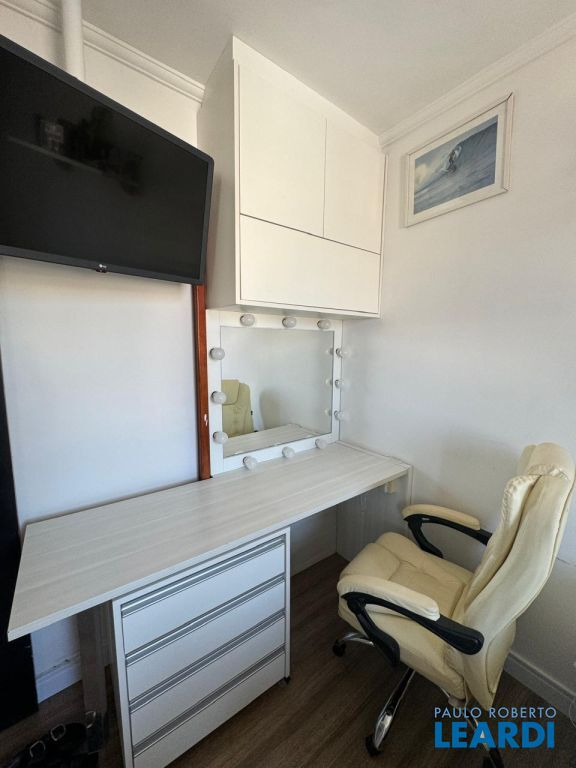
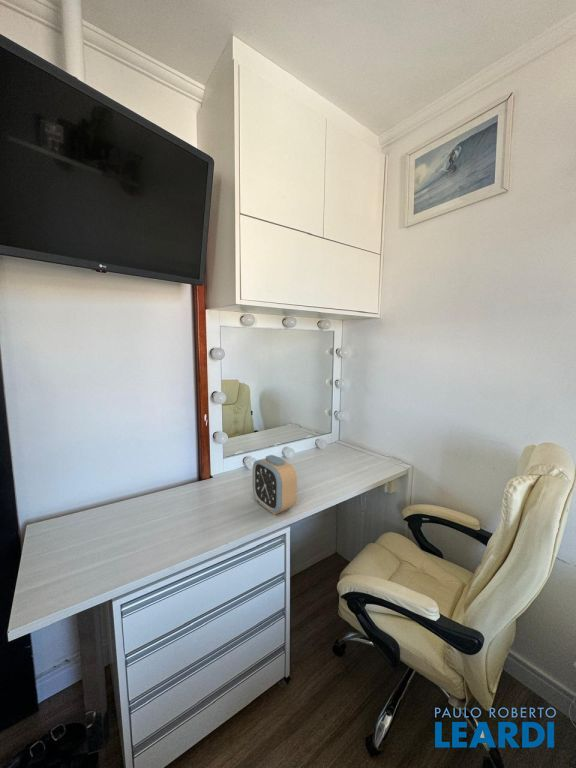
+ alarm clock [252,454,298,515]
